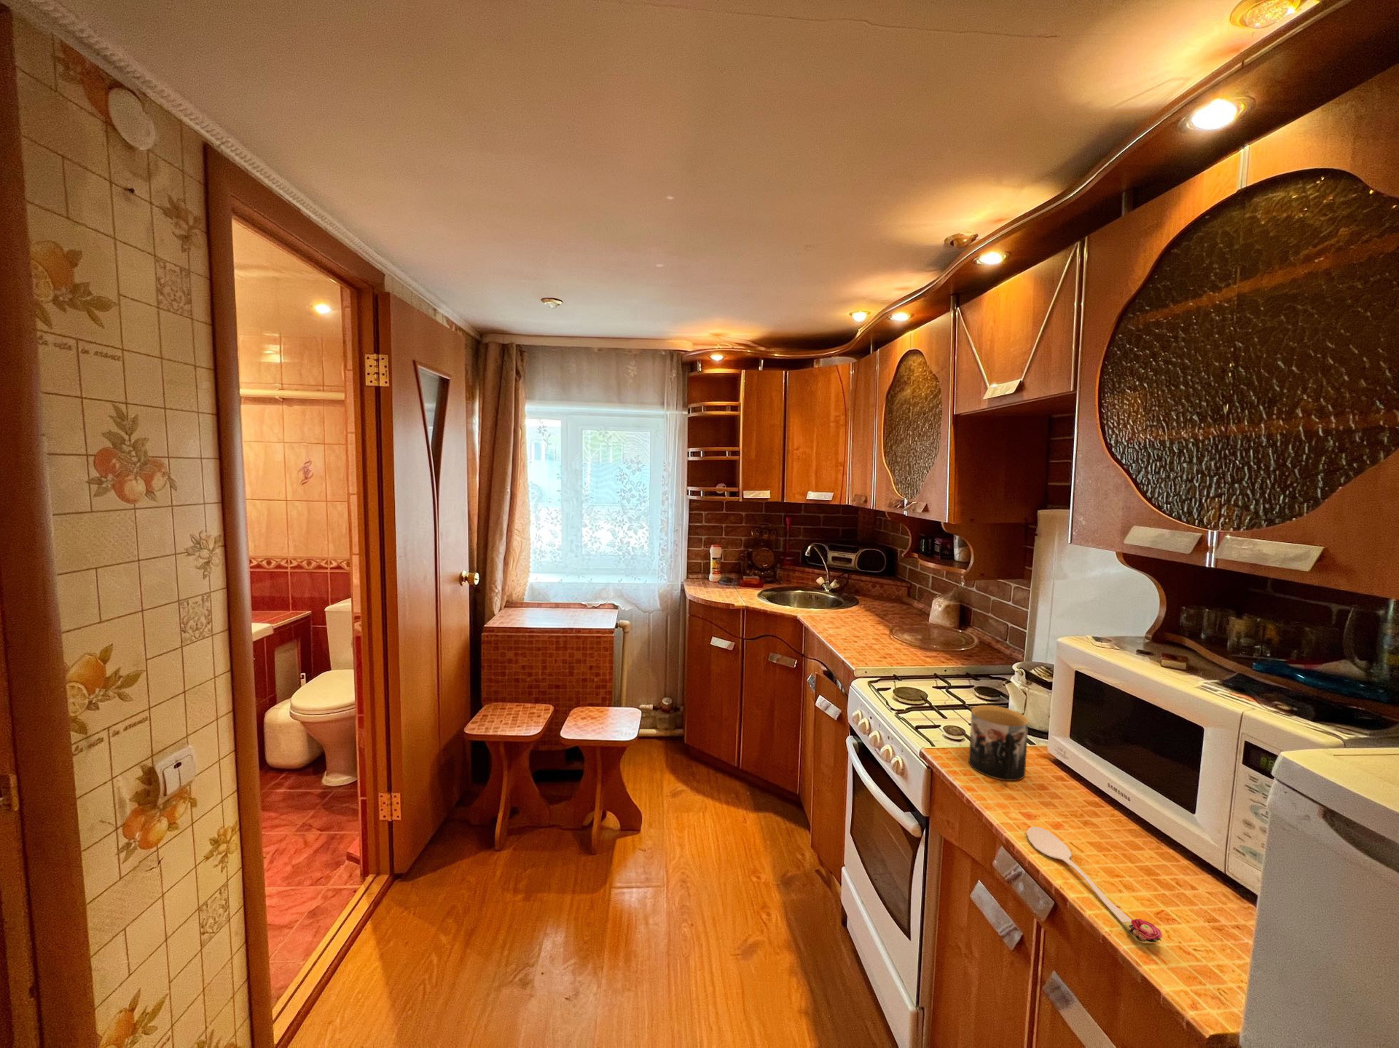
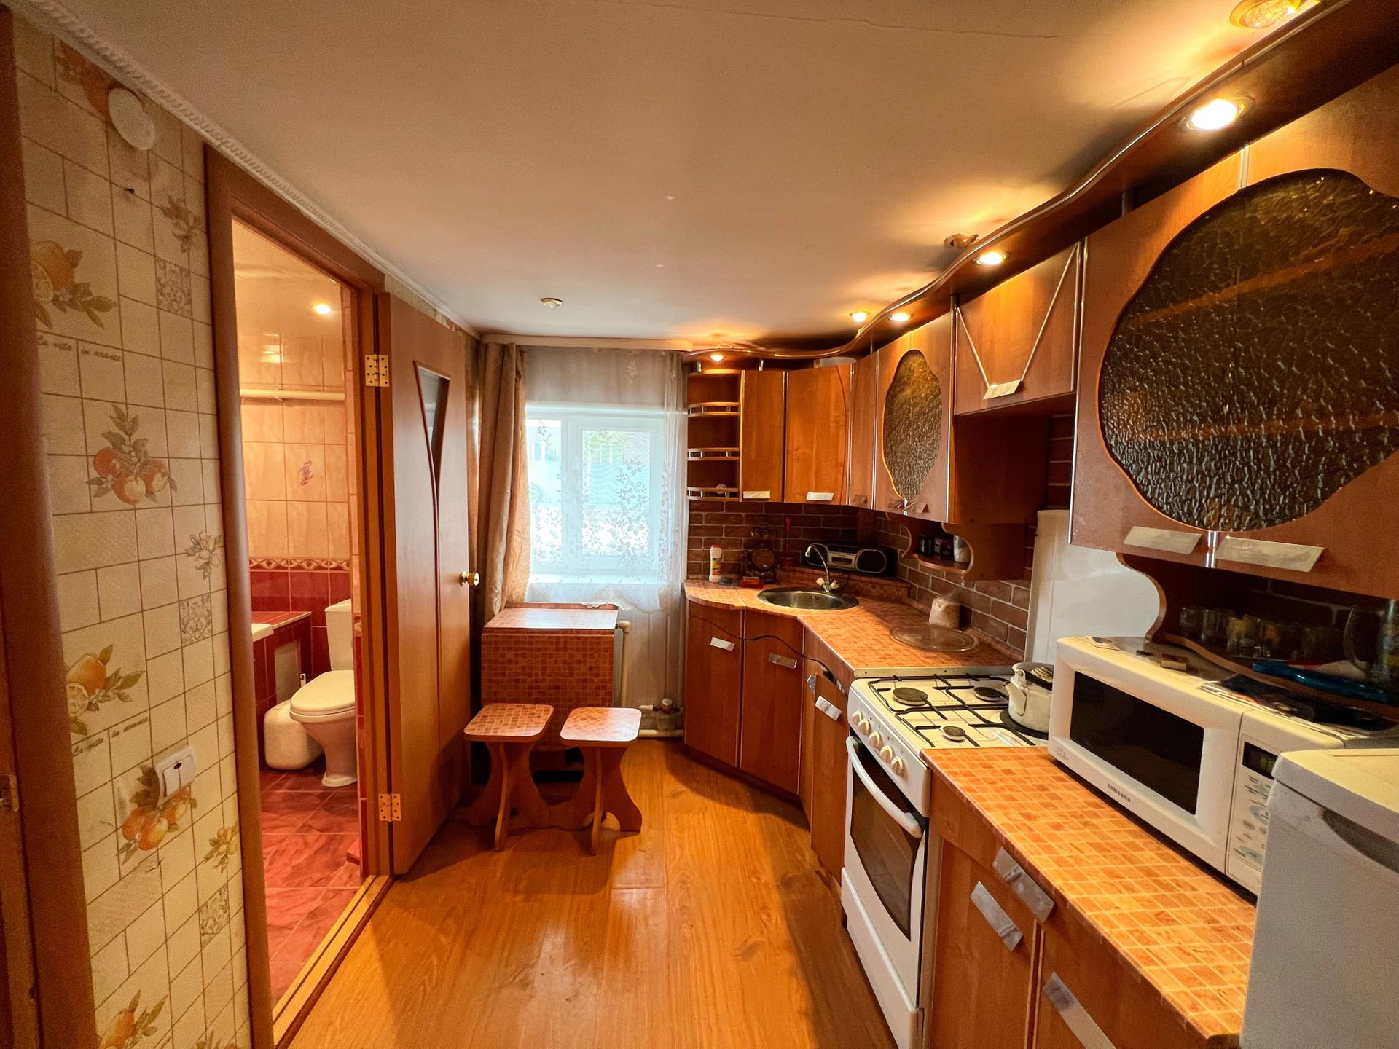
- mug [967,705,1029,782]
- spoon [1026,826,1163,943]
